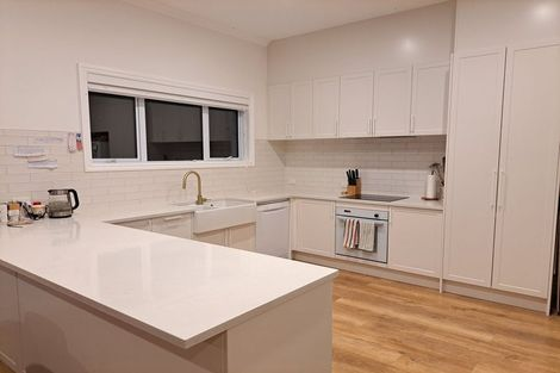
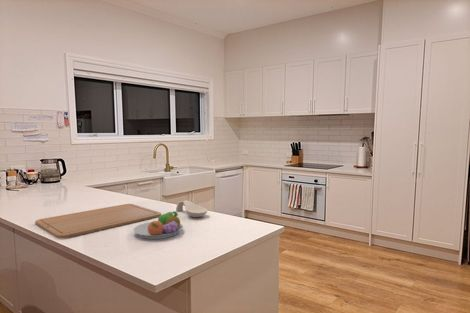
+ fruit bowl [132,210,184,240]
+ spoon rest [175,200,208,218]
+ chopping board [34,203,162,239]
